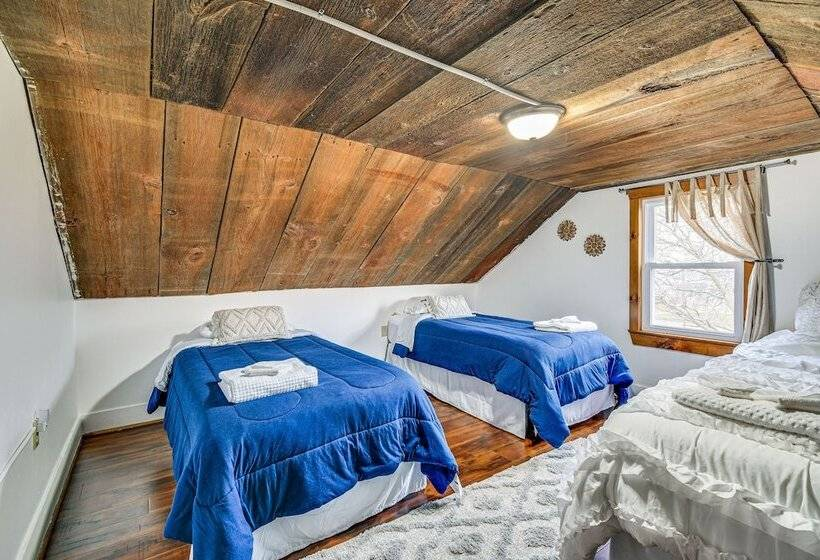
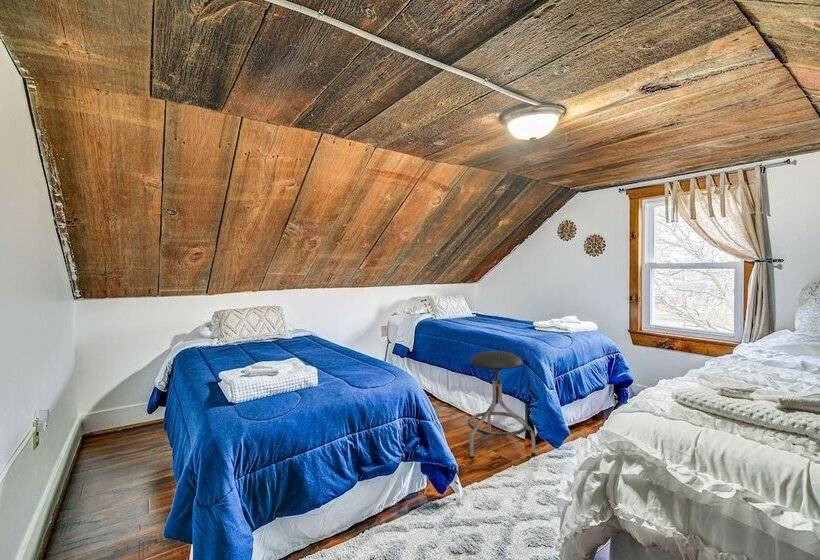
+ stool [467,350,537,460]
